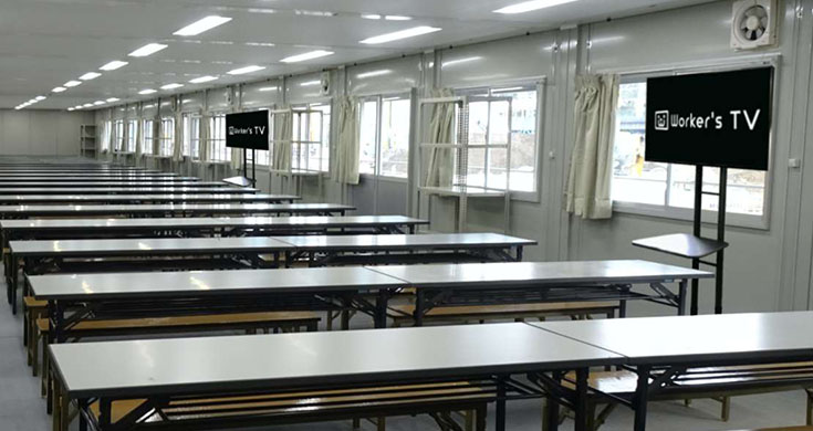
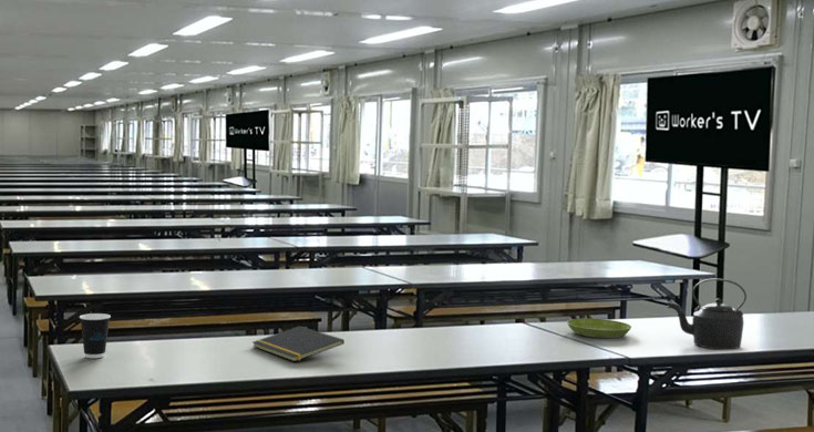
+ saucer [566,318,632,339]
+ dixie cup [79,312,112,359]
+ notepad [251,325,346,362]
+ kettle [666,278,748,350]
